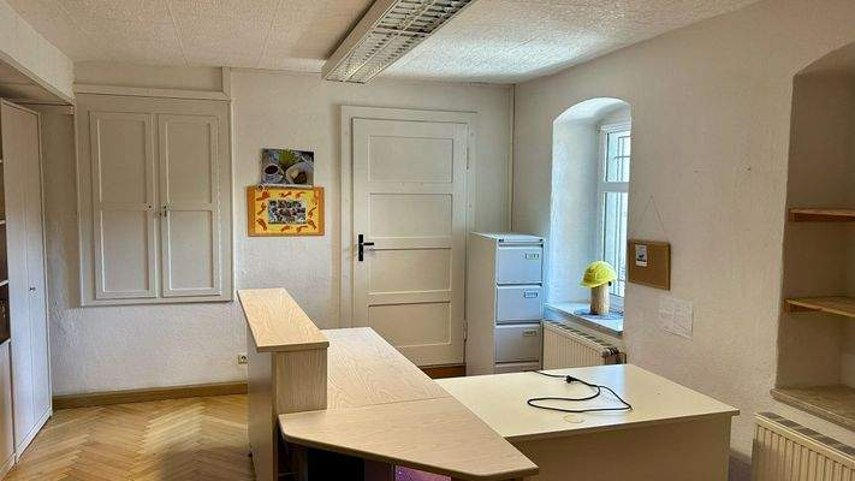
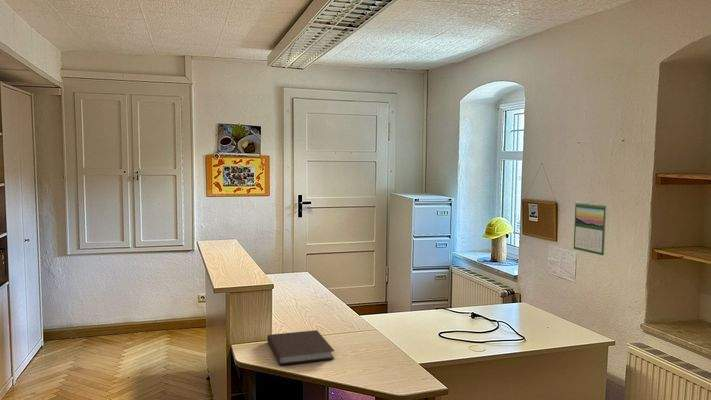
+ notebook [266,329,335,366]
+ calendar [573,201,607,257]
